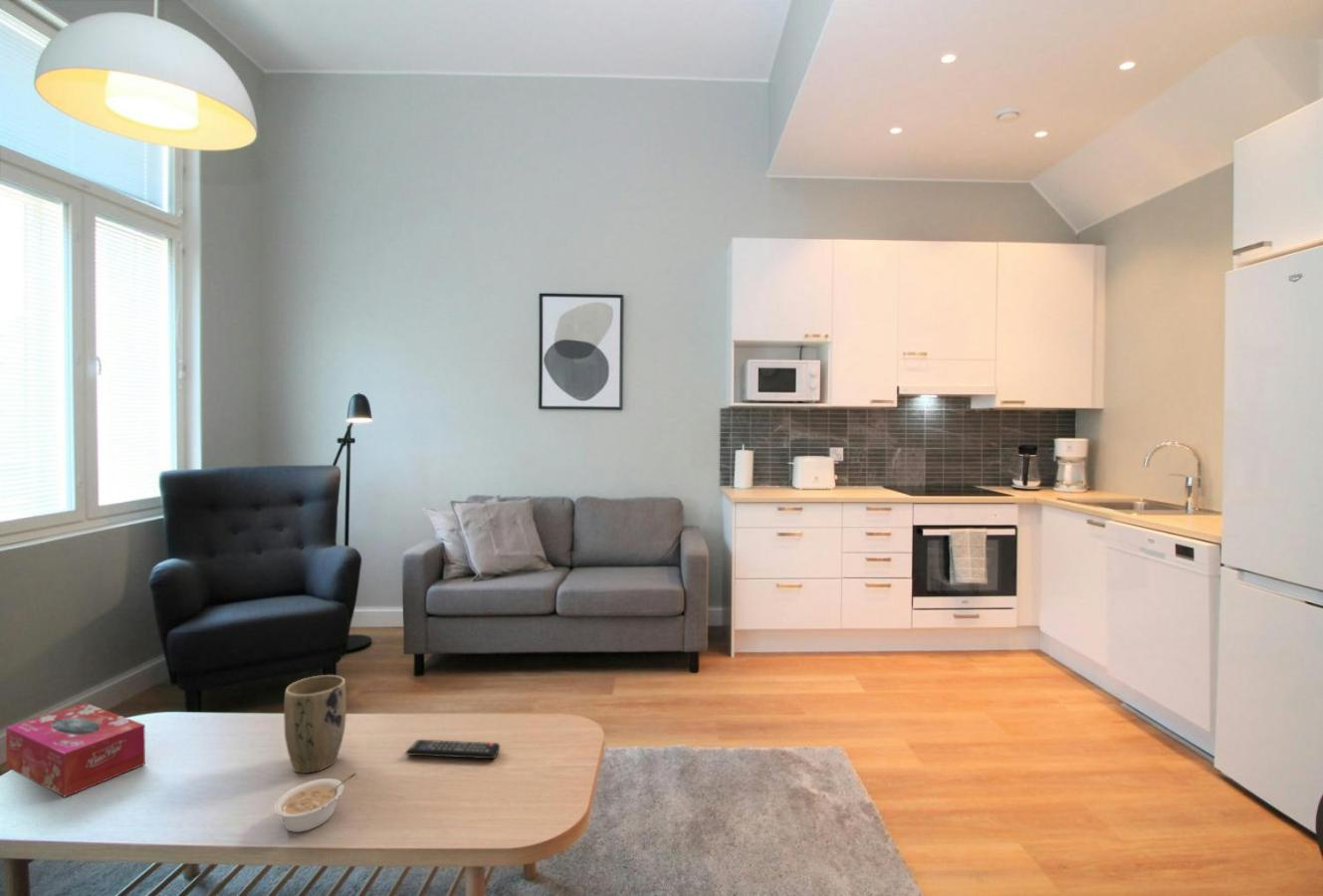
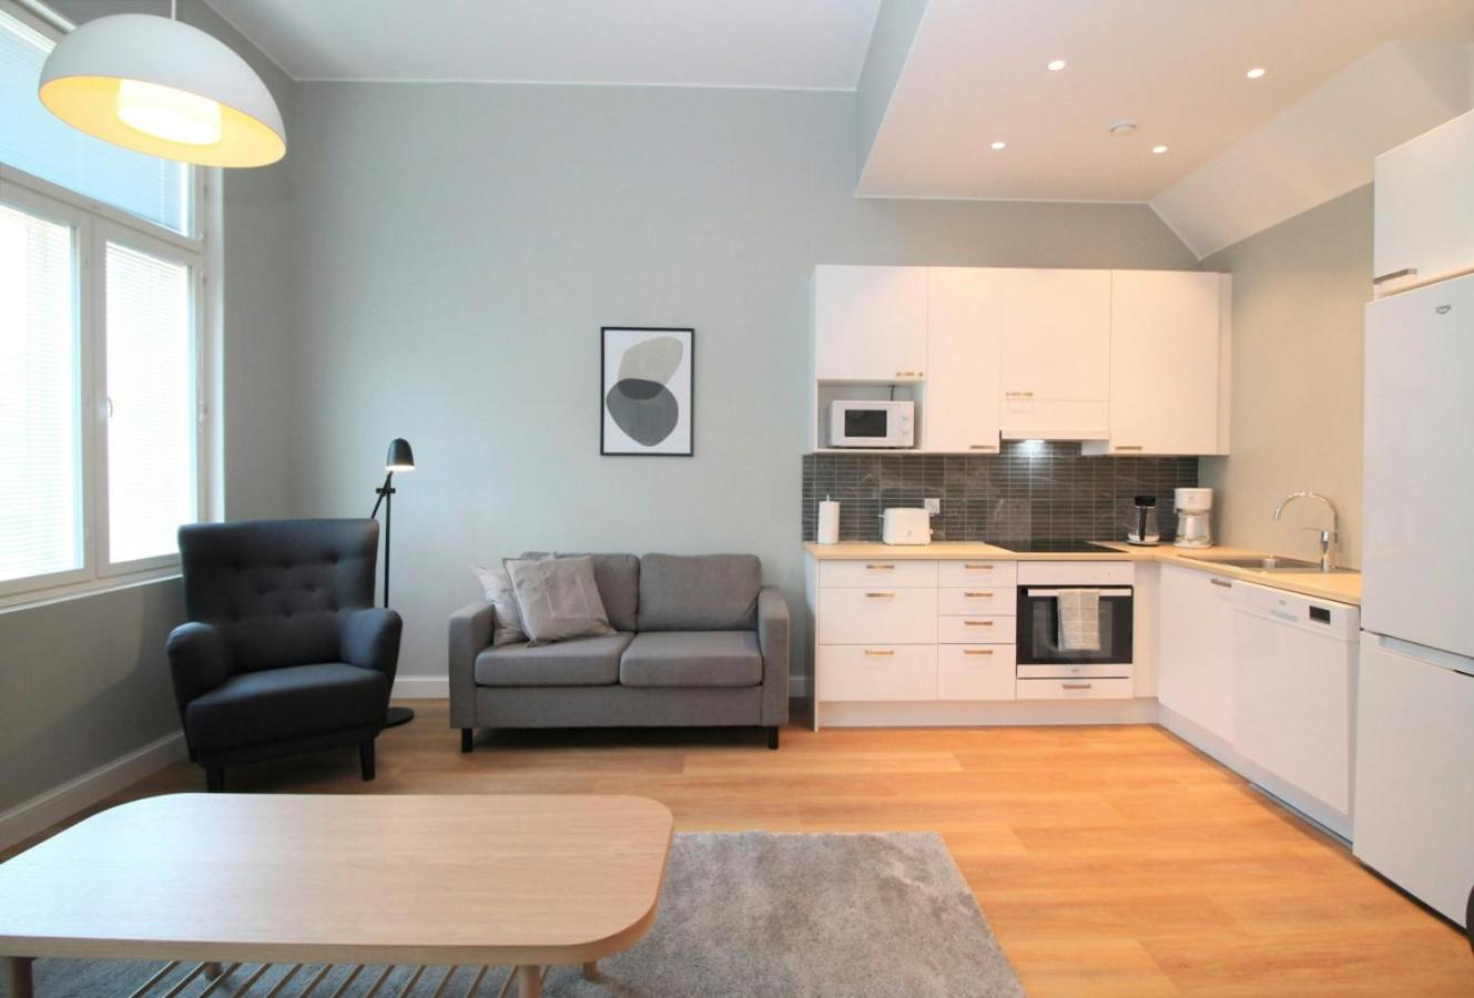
- remote control [405,739,501,760]
- tissue box [5,702,146,798]
- plant pot [283,674,347,775]
- legume [273,773,357,833]
